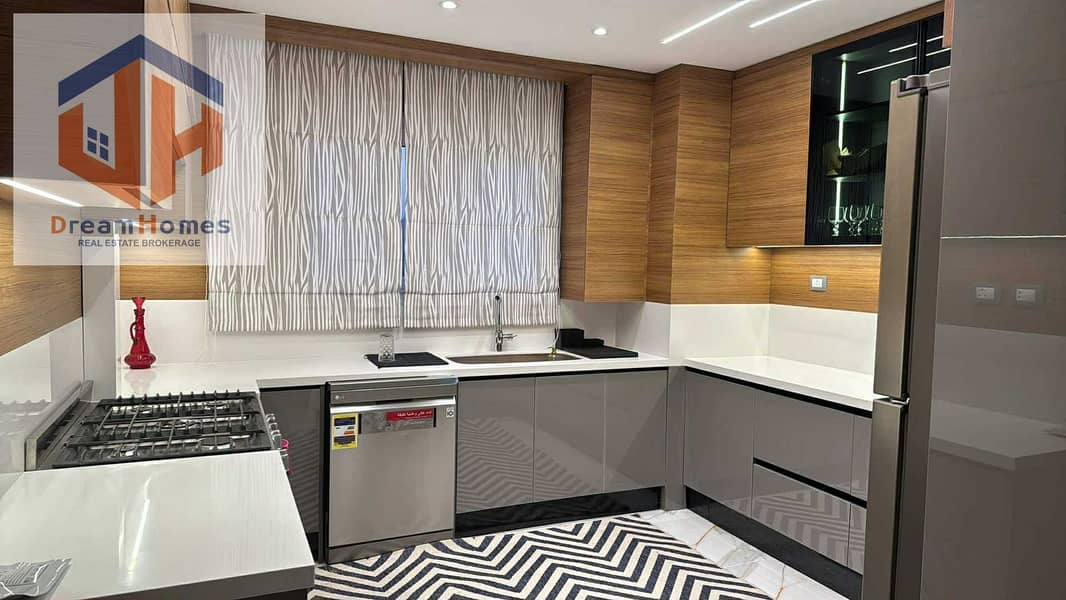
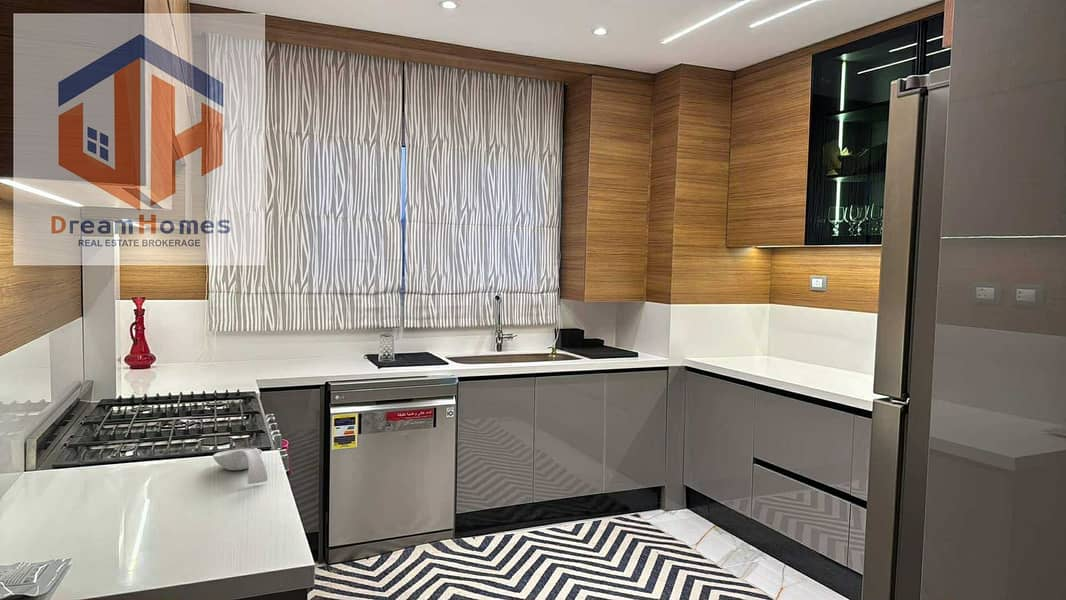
+ spoon rest [212,447,269,485]
